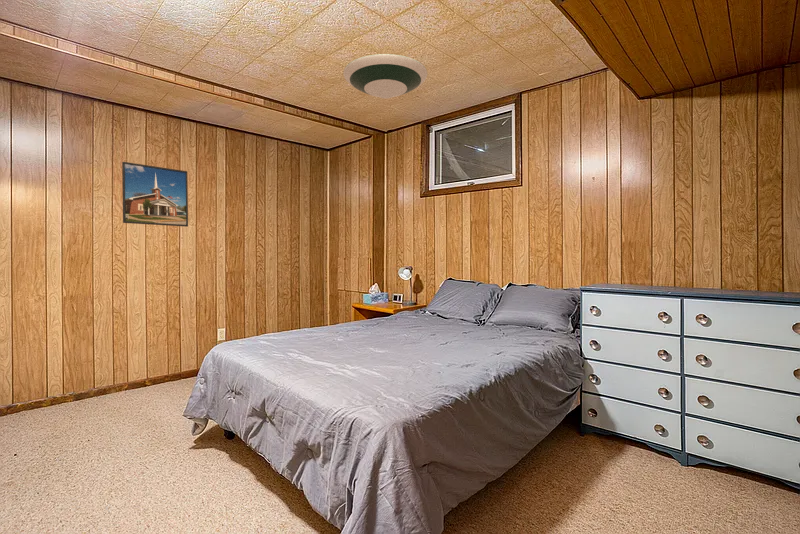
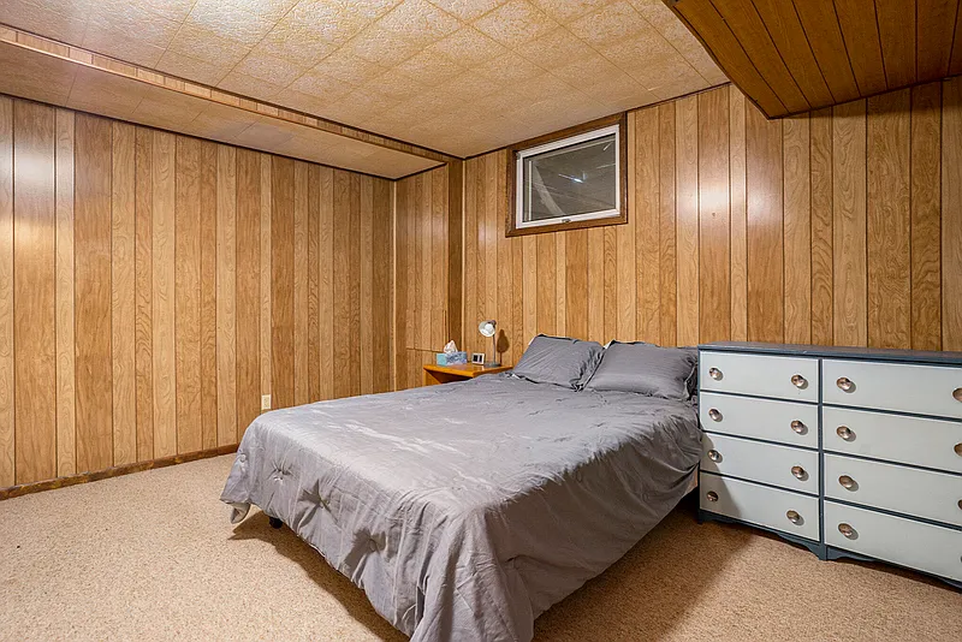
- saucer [342,53,428,100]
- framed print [121,161,189,228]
